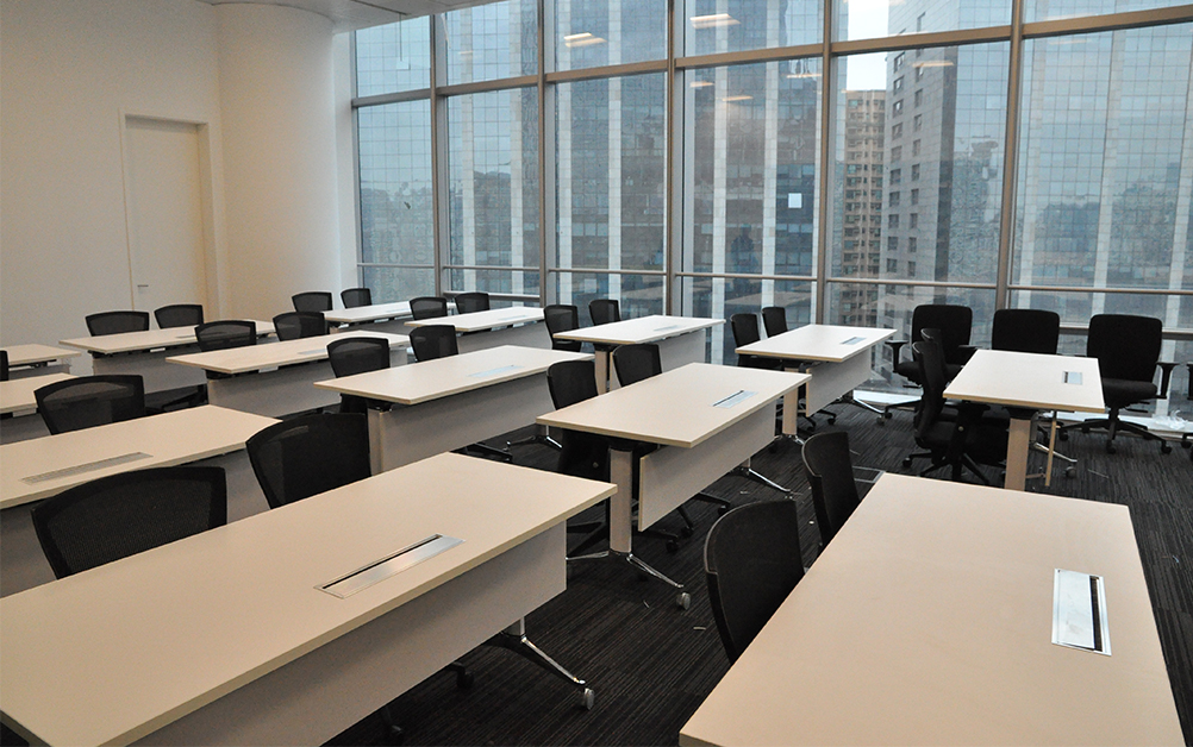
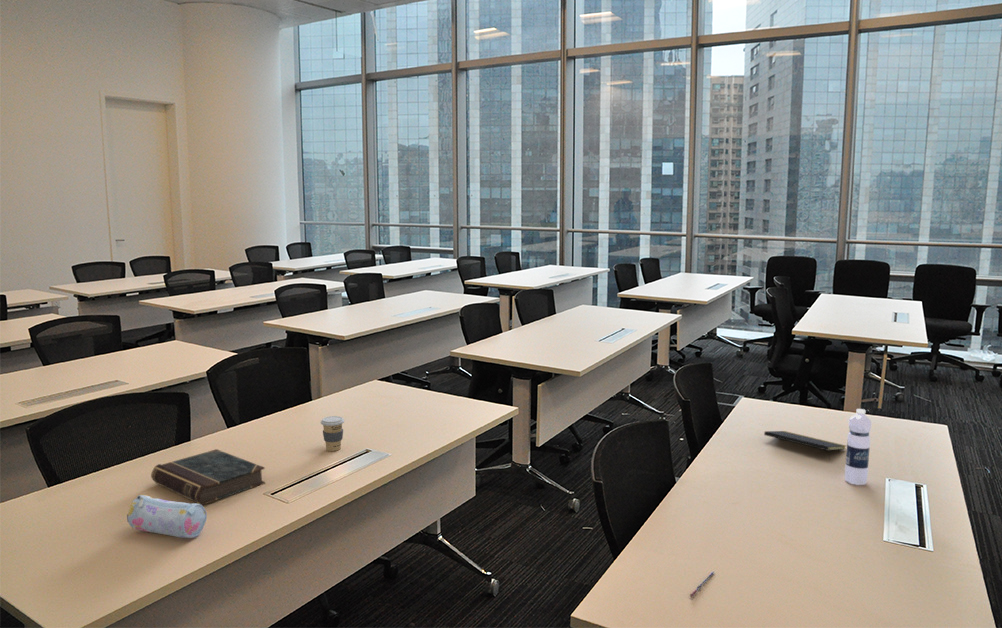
+ notepad [763,430,847,461]
+ coffee cup [320,415,345,452]
+ pencil case [126,494,208,539]
+ water bottle [844,408,873,486]
+ book [150,448,266,506]
+ pen [689,570,715,598]
